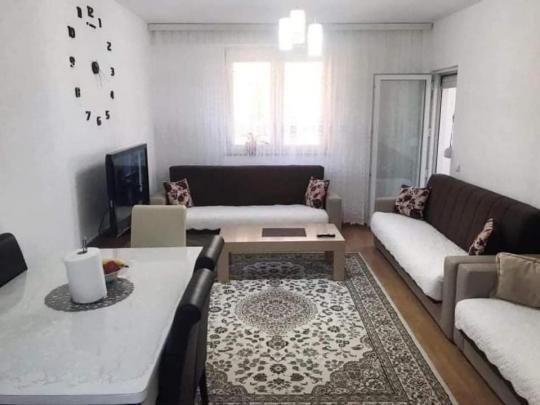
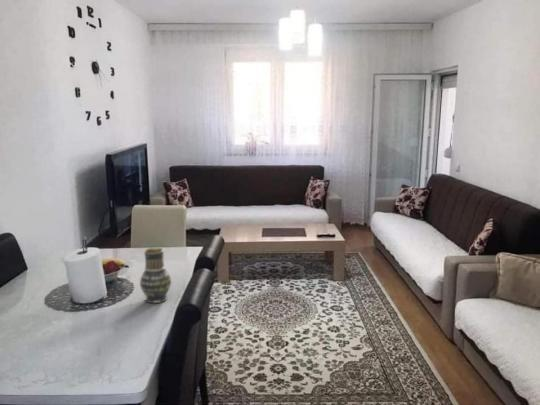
+ vase [139,247,172,304]
